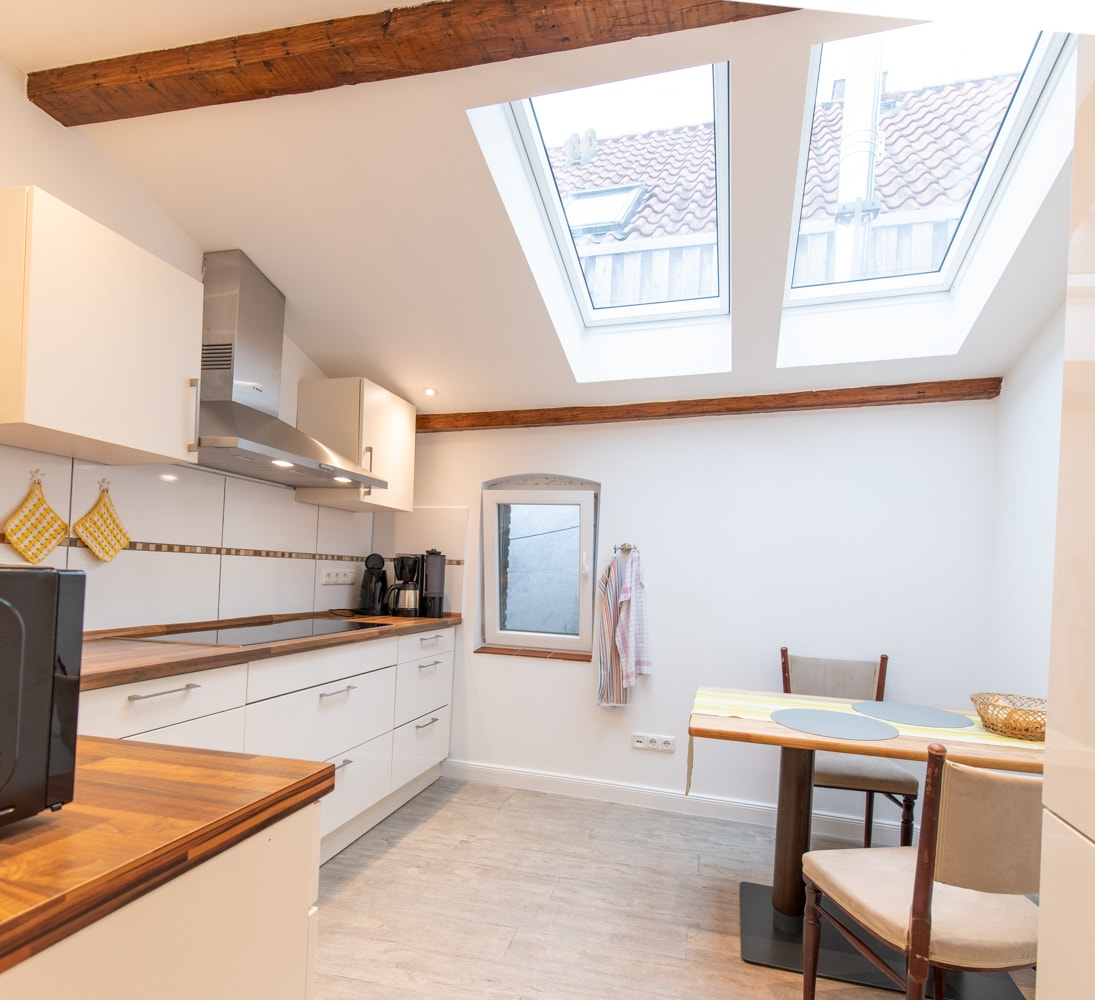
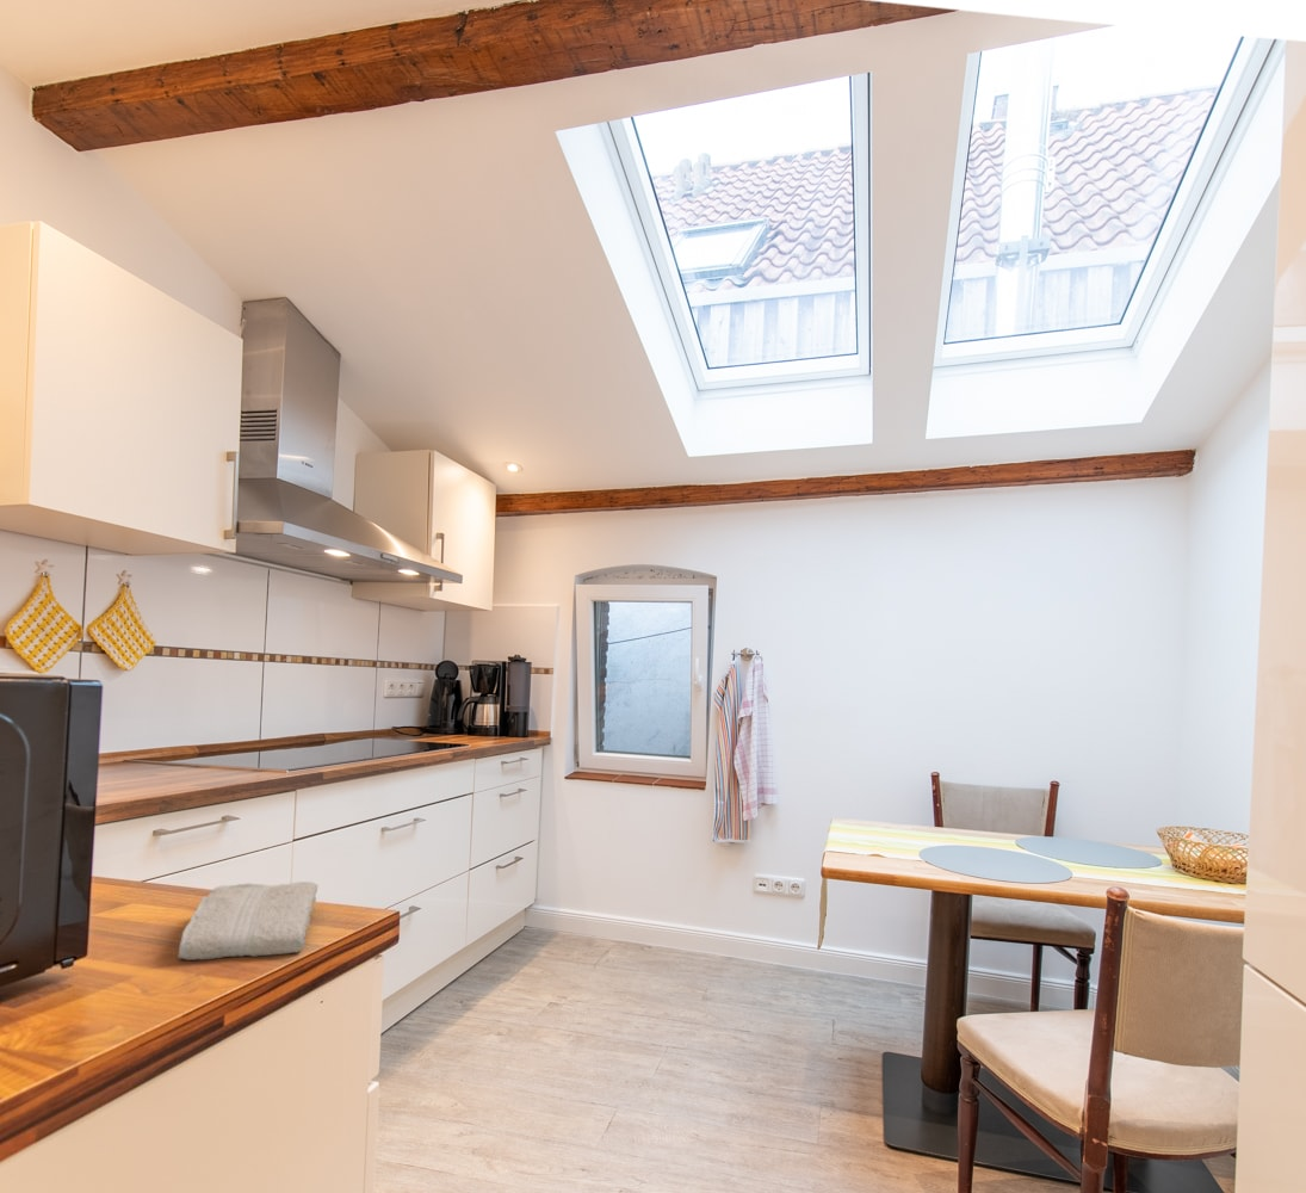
+ washcloth [178,880,318,962]
